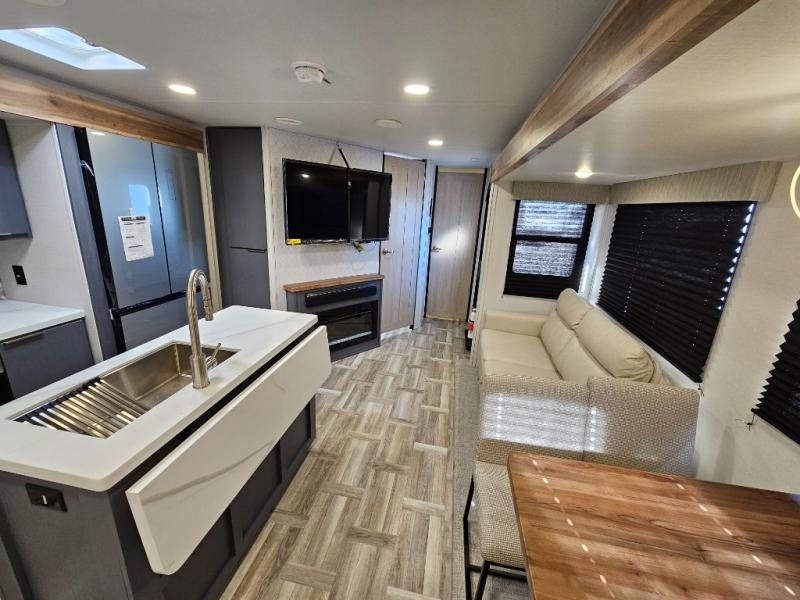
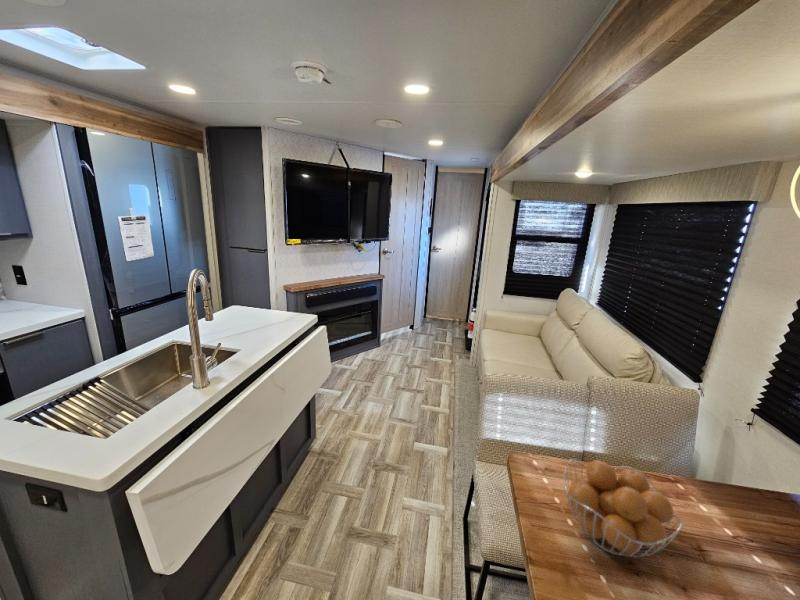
+ fruit basket [563,458,684,558]
